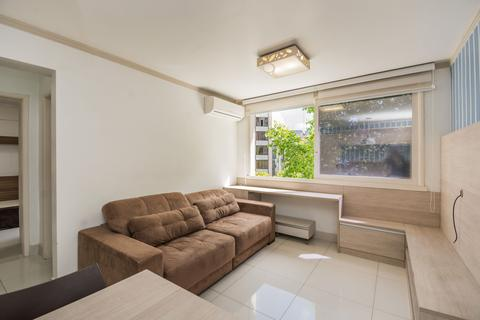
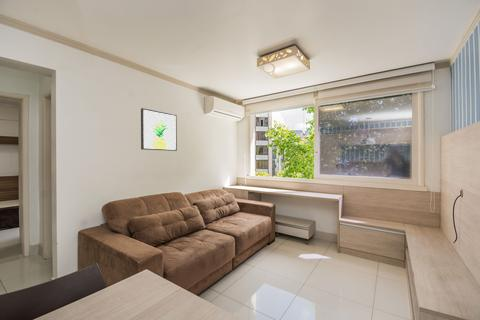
+ wall art [140,107,178,152]
